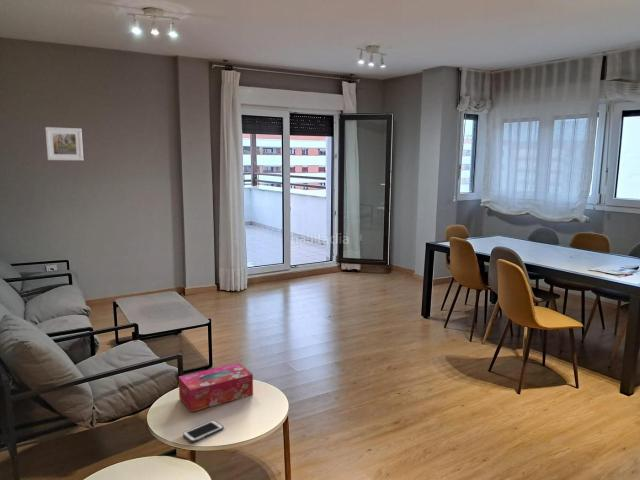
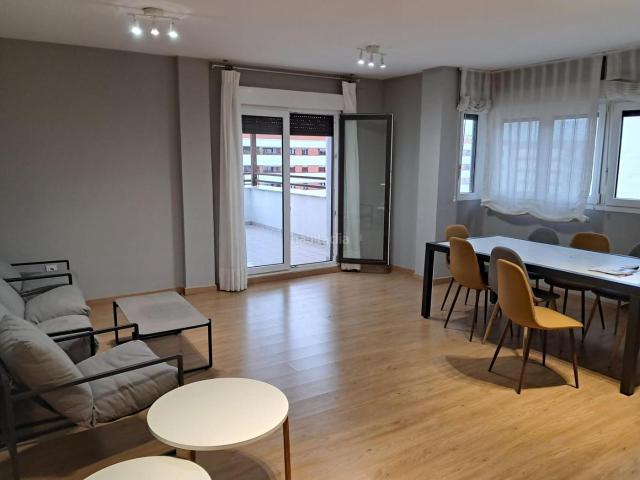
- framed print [44,126,84,161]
- tissue box [178,362,254,413]
- cell phone [182,419,225,443]
